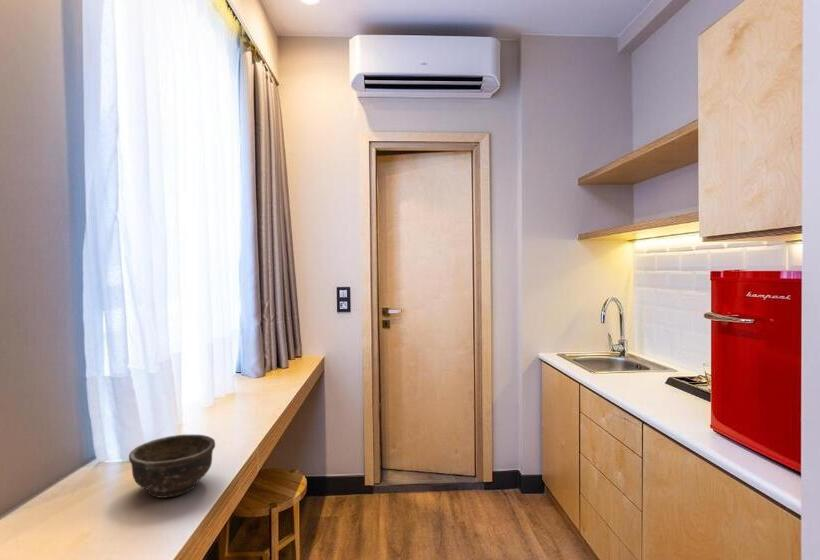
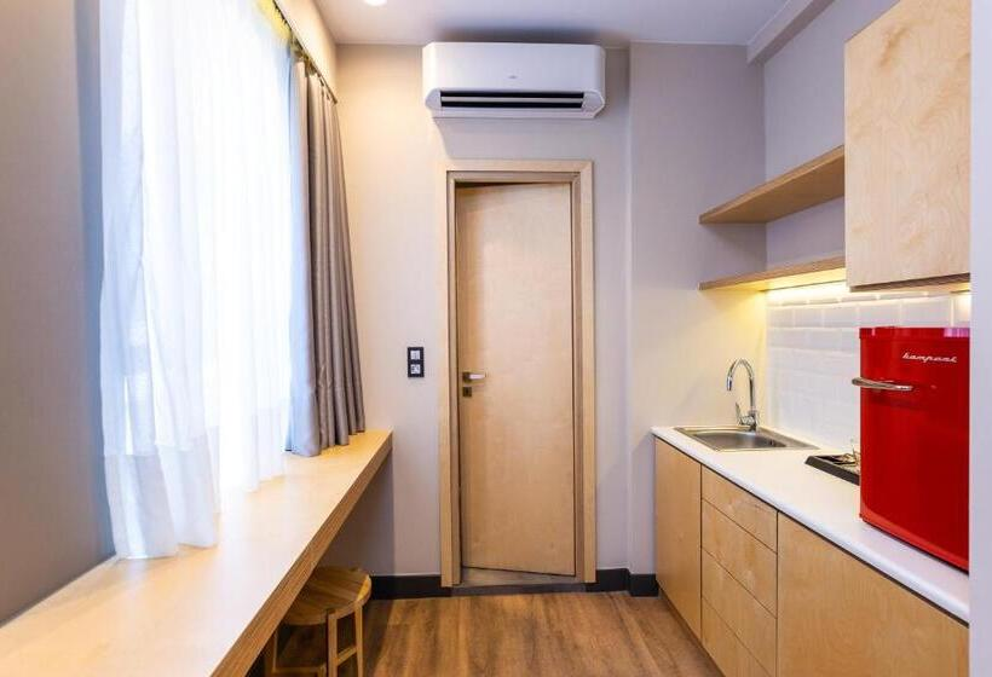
- ceramic bowl [128,433,216,499]
